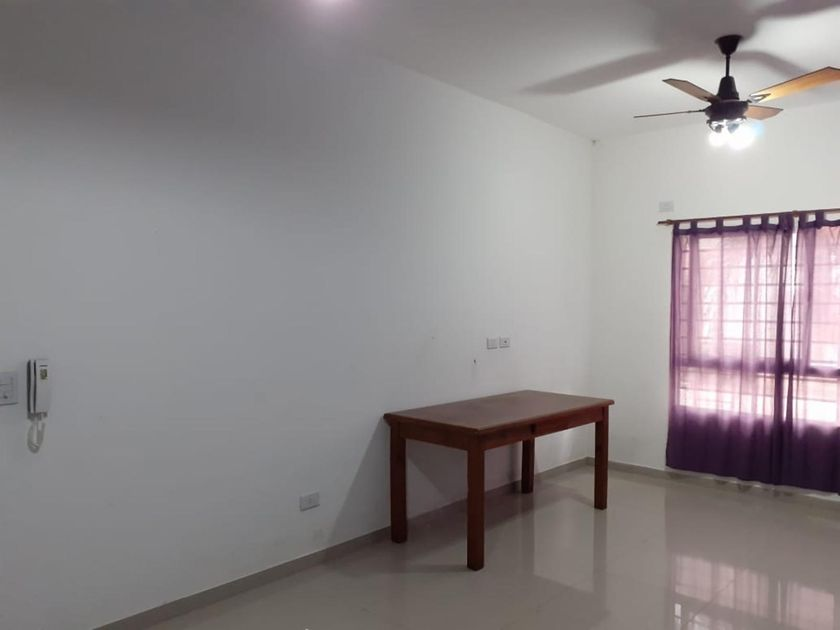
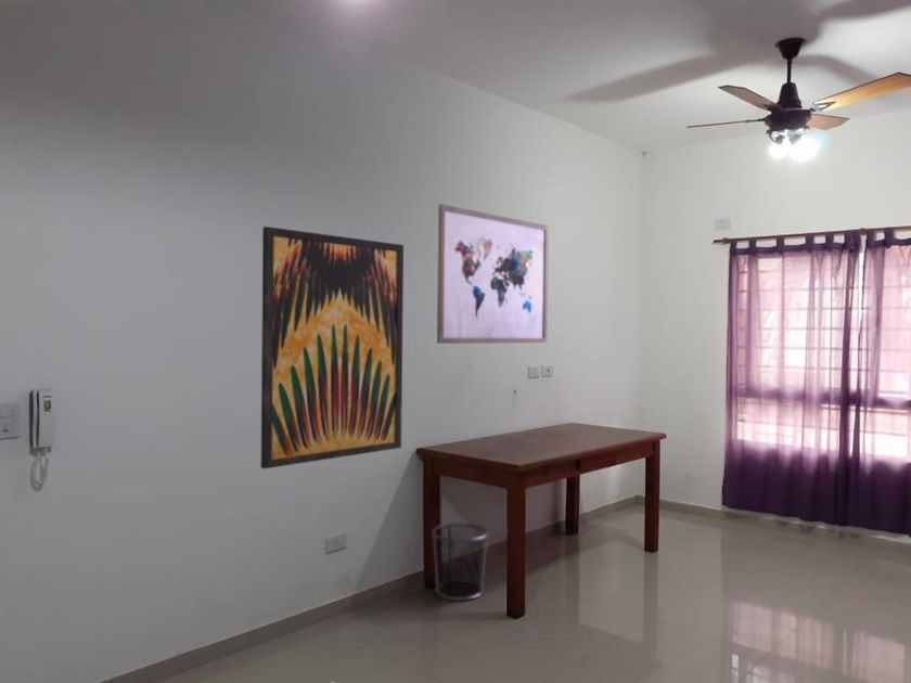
+ wall art [436,203,550,345]
+ wall art [260,225,405,469]
+ waste bin [431,523,490,602]
